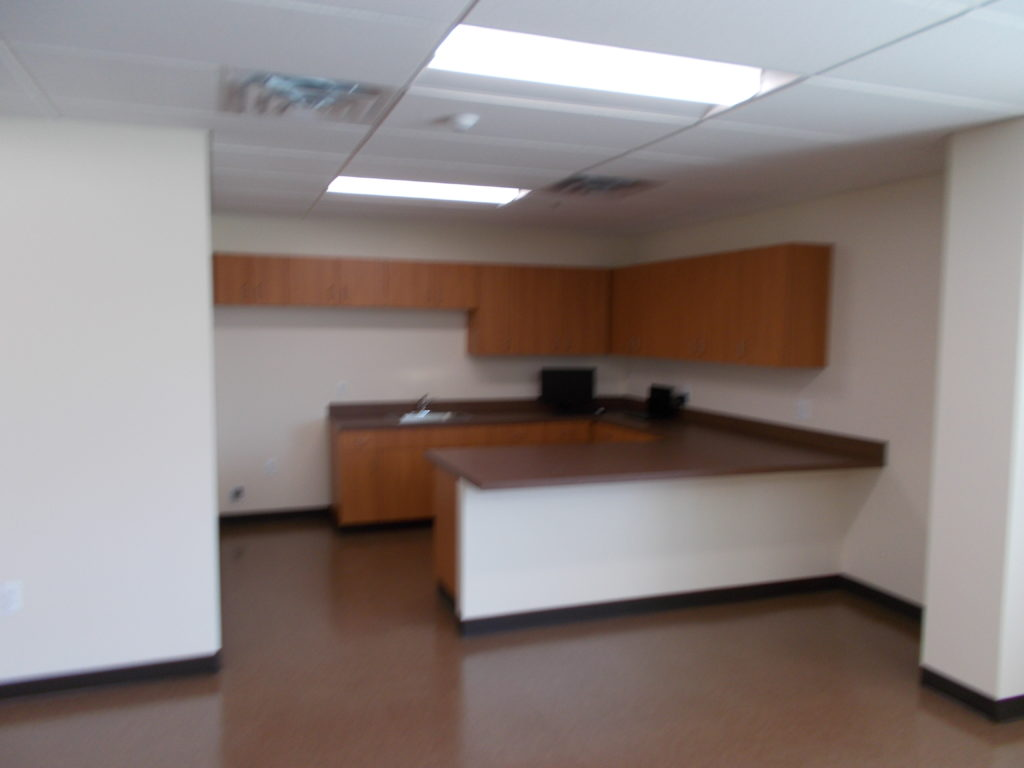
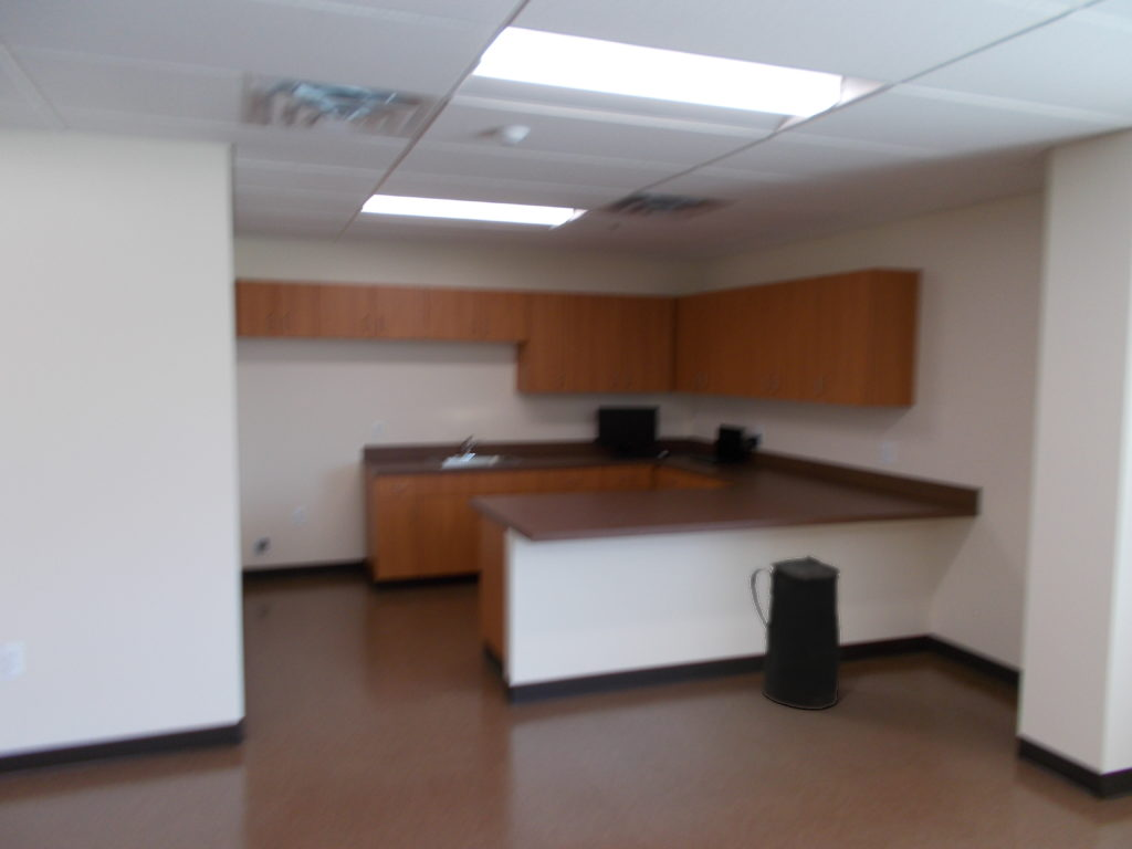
+ trash can [750,554,842,711]
